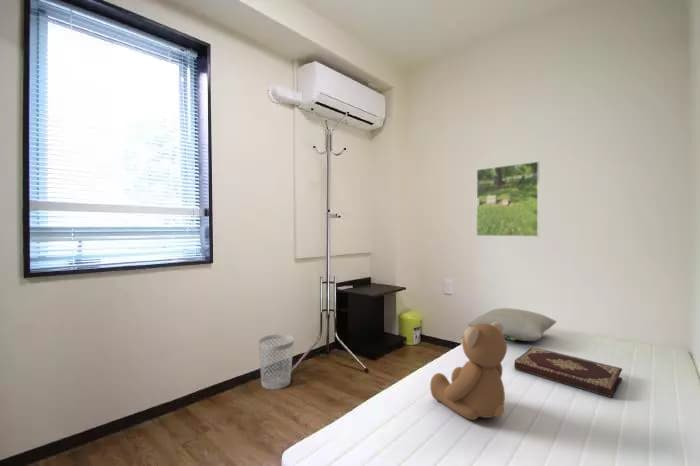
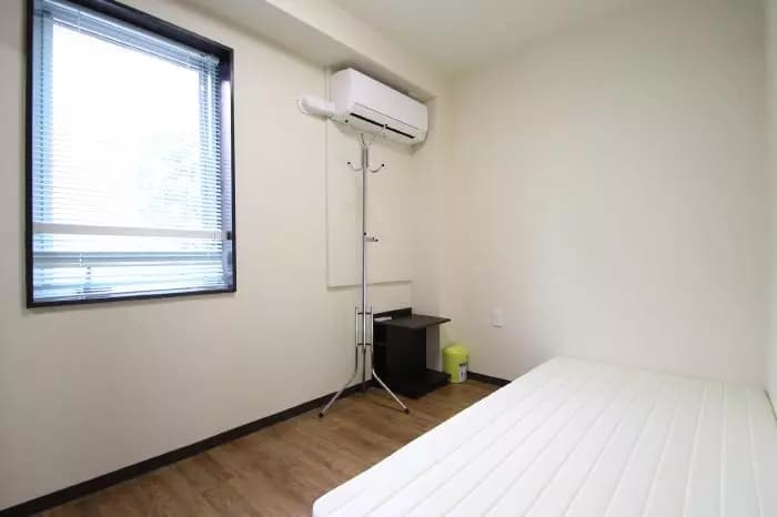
- wastebasket [257,333,295,391]
- book [513,346,623,399]
- pillow [467,307,557,342]
- teddy bear [429,322,508,421]
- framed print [475,160,540,238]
